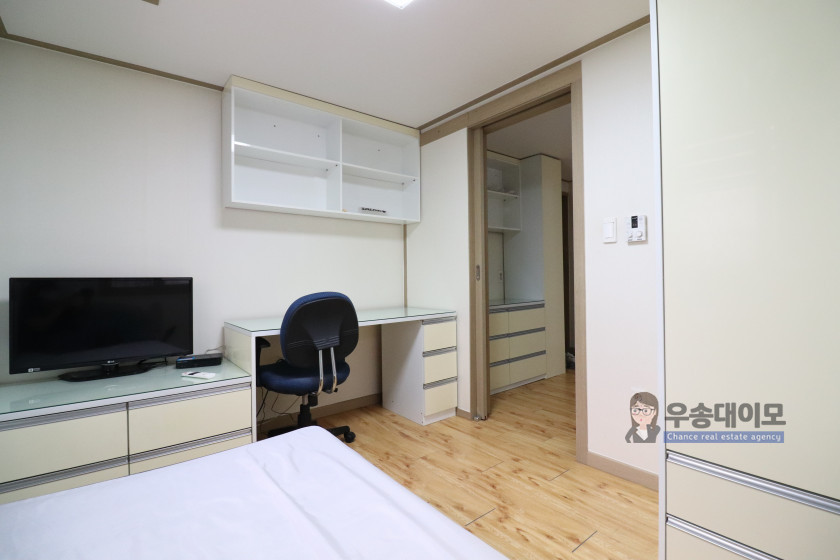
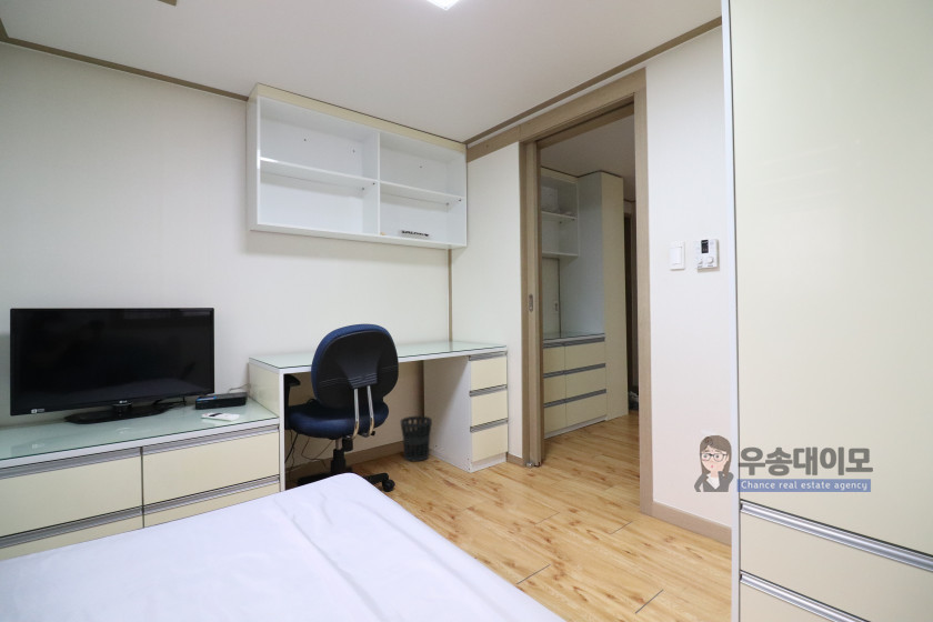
+ wastebasket [400,415,433,462]
